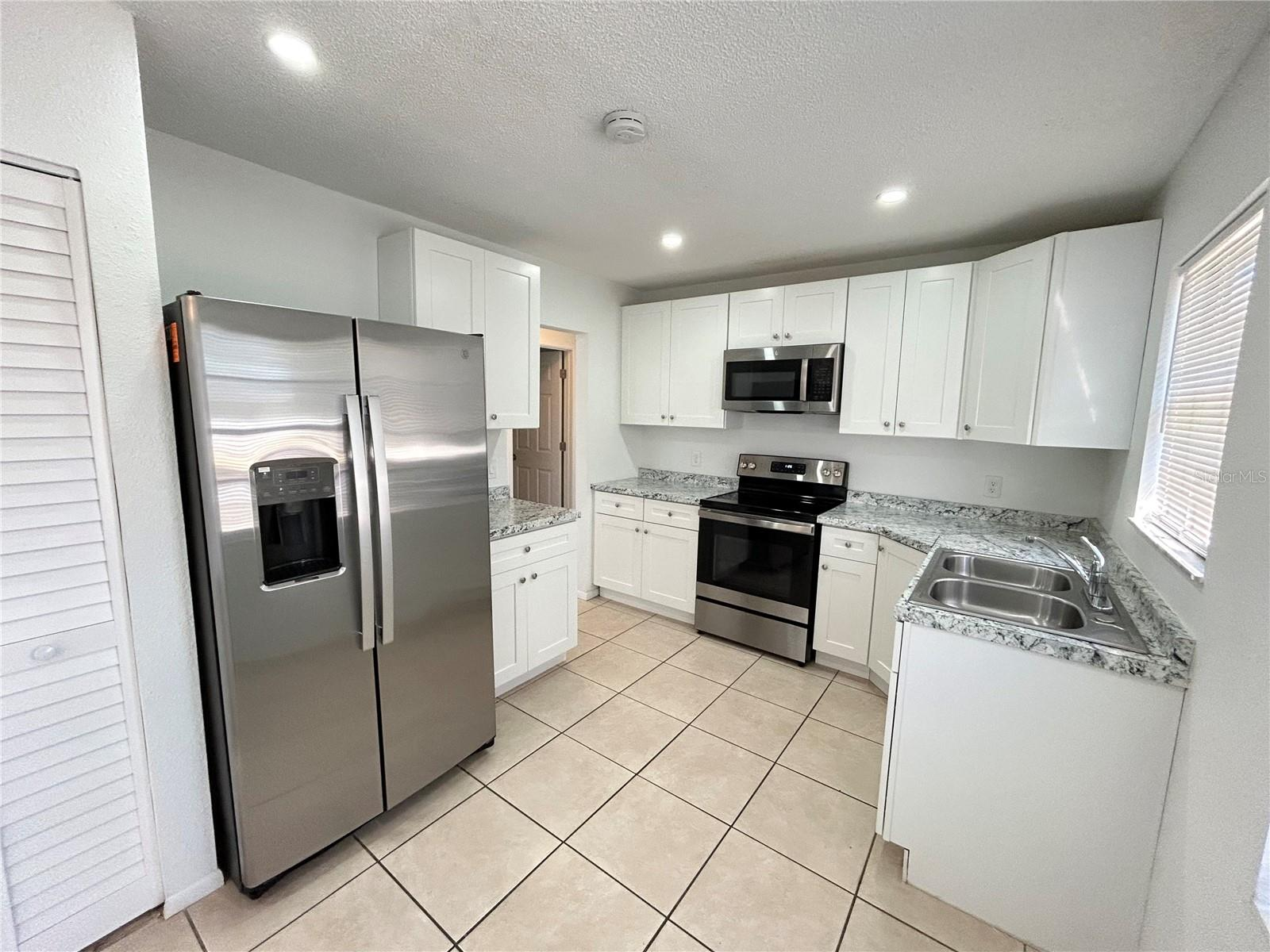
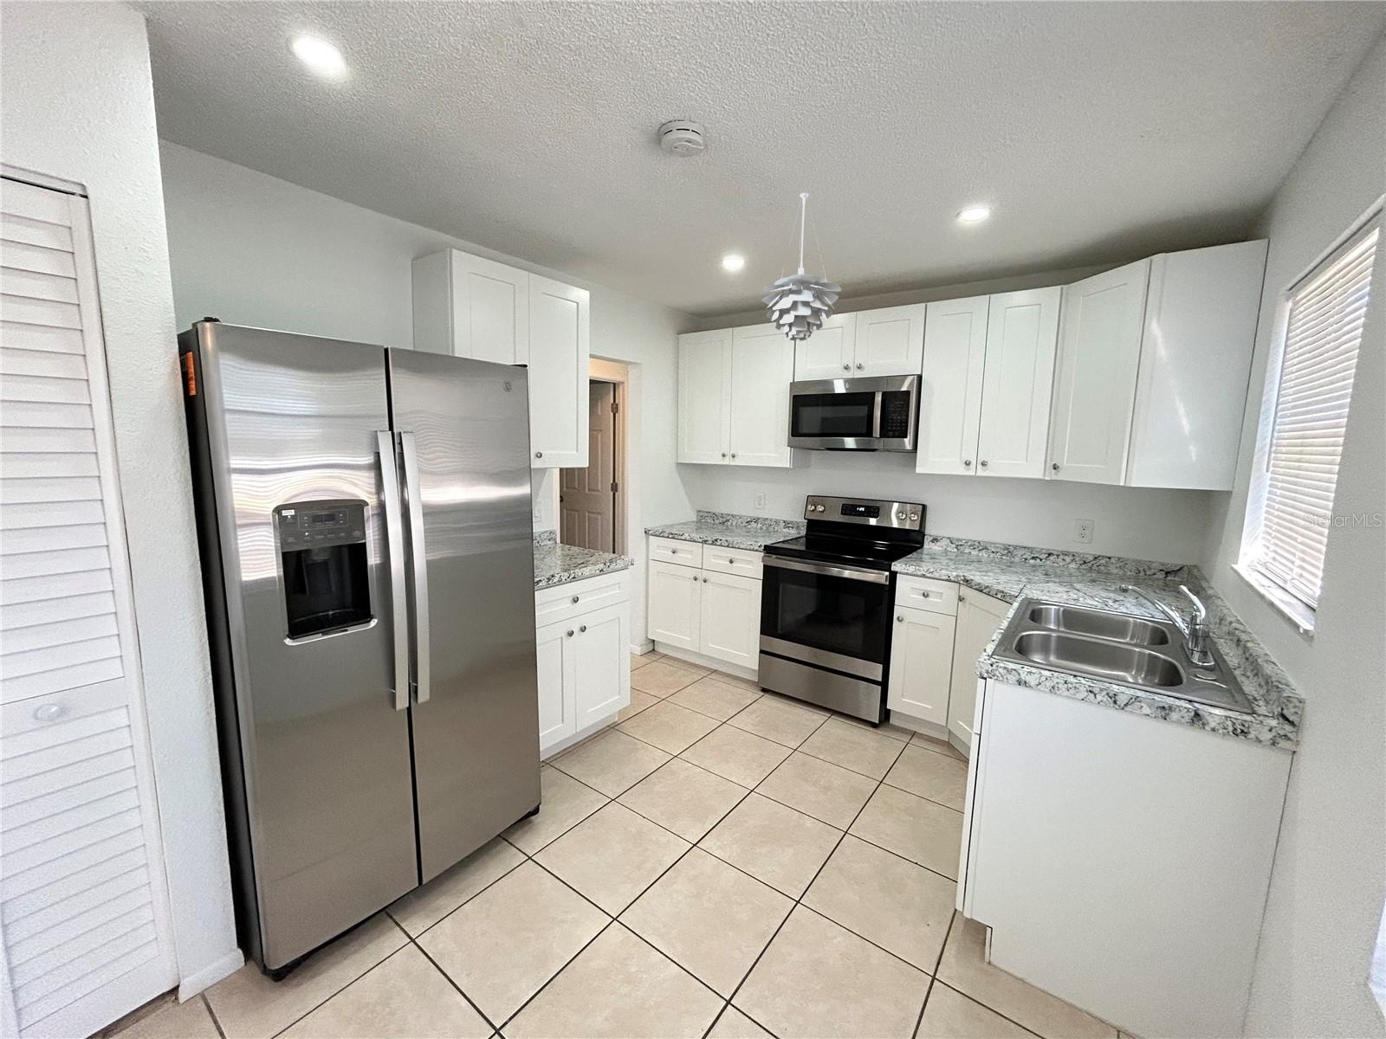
+ pendant light [761,192,843,342]
